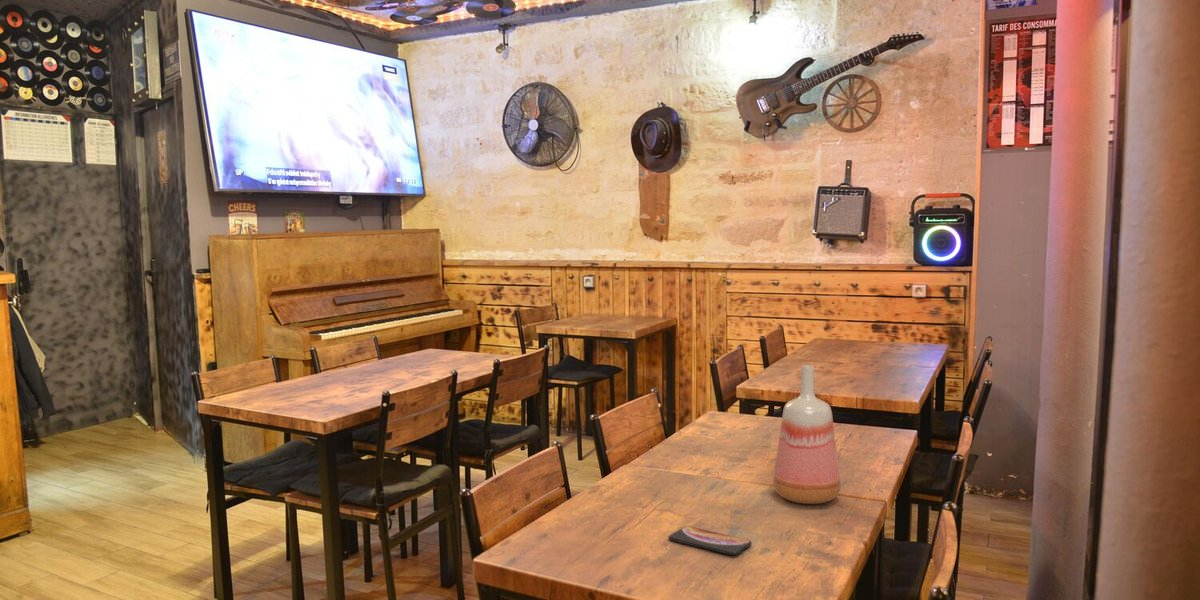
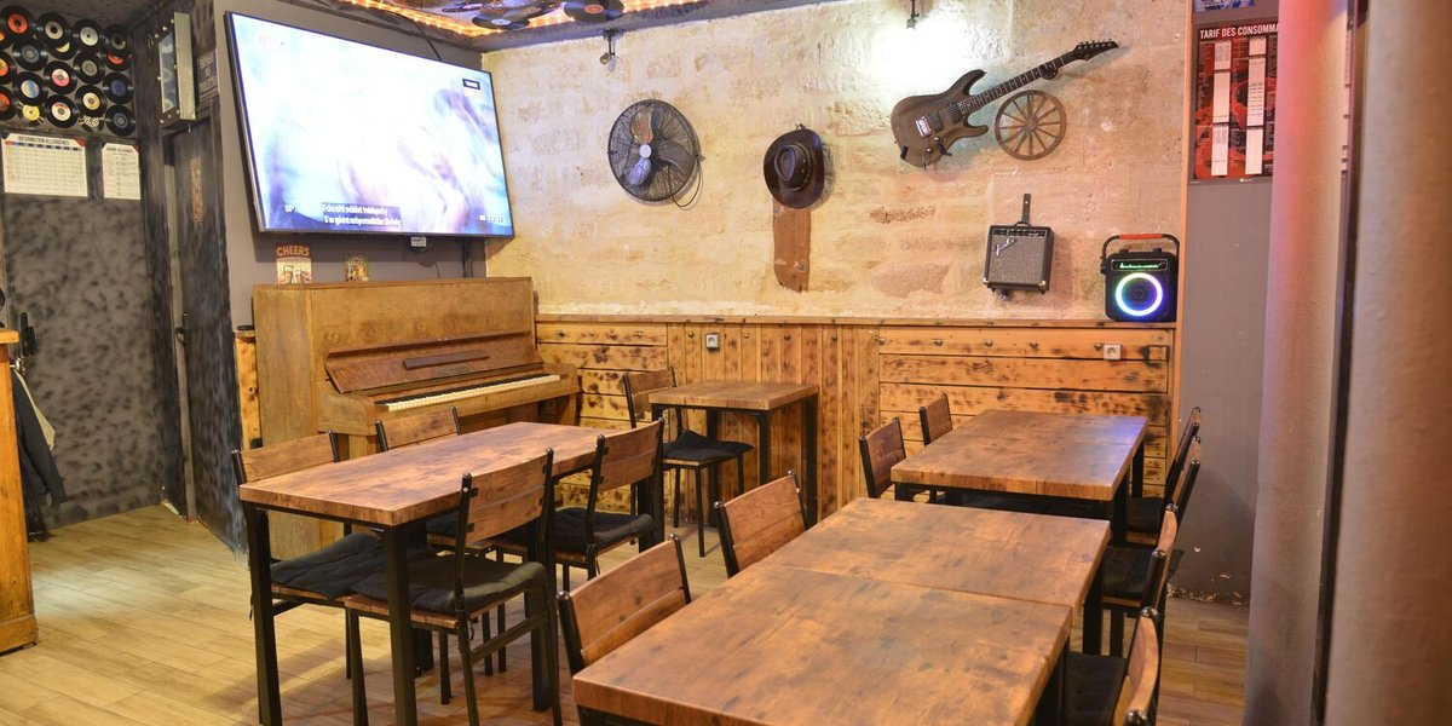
- vase [772,364,842,505]
- smartphone [667,525,753,556]
